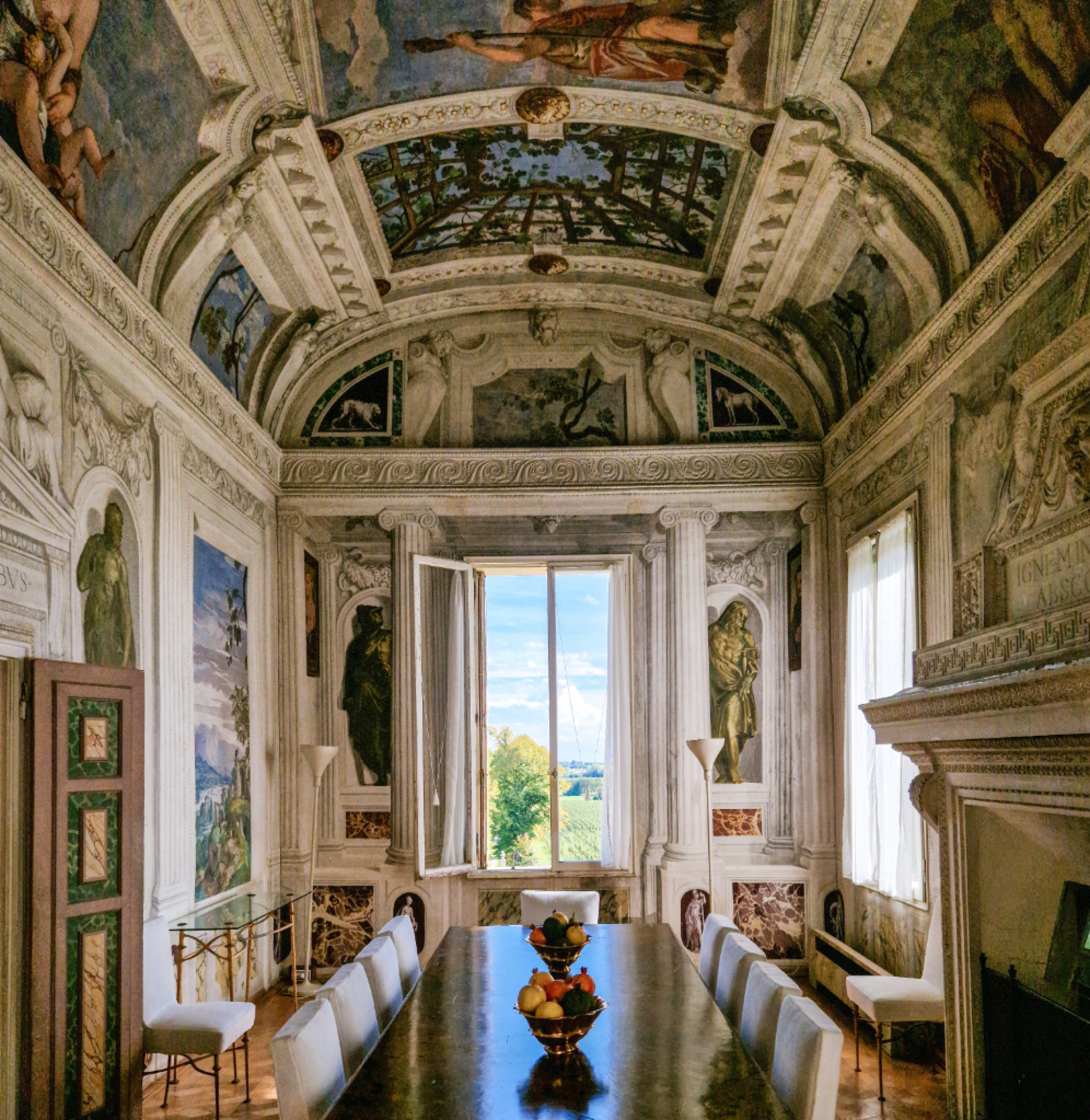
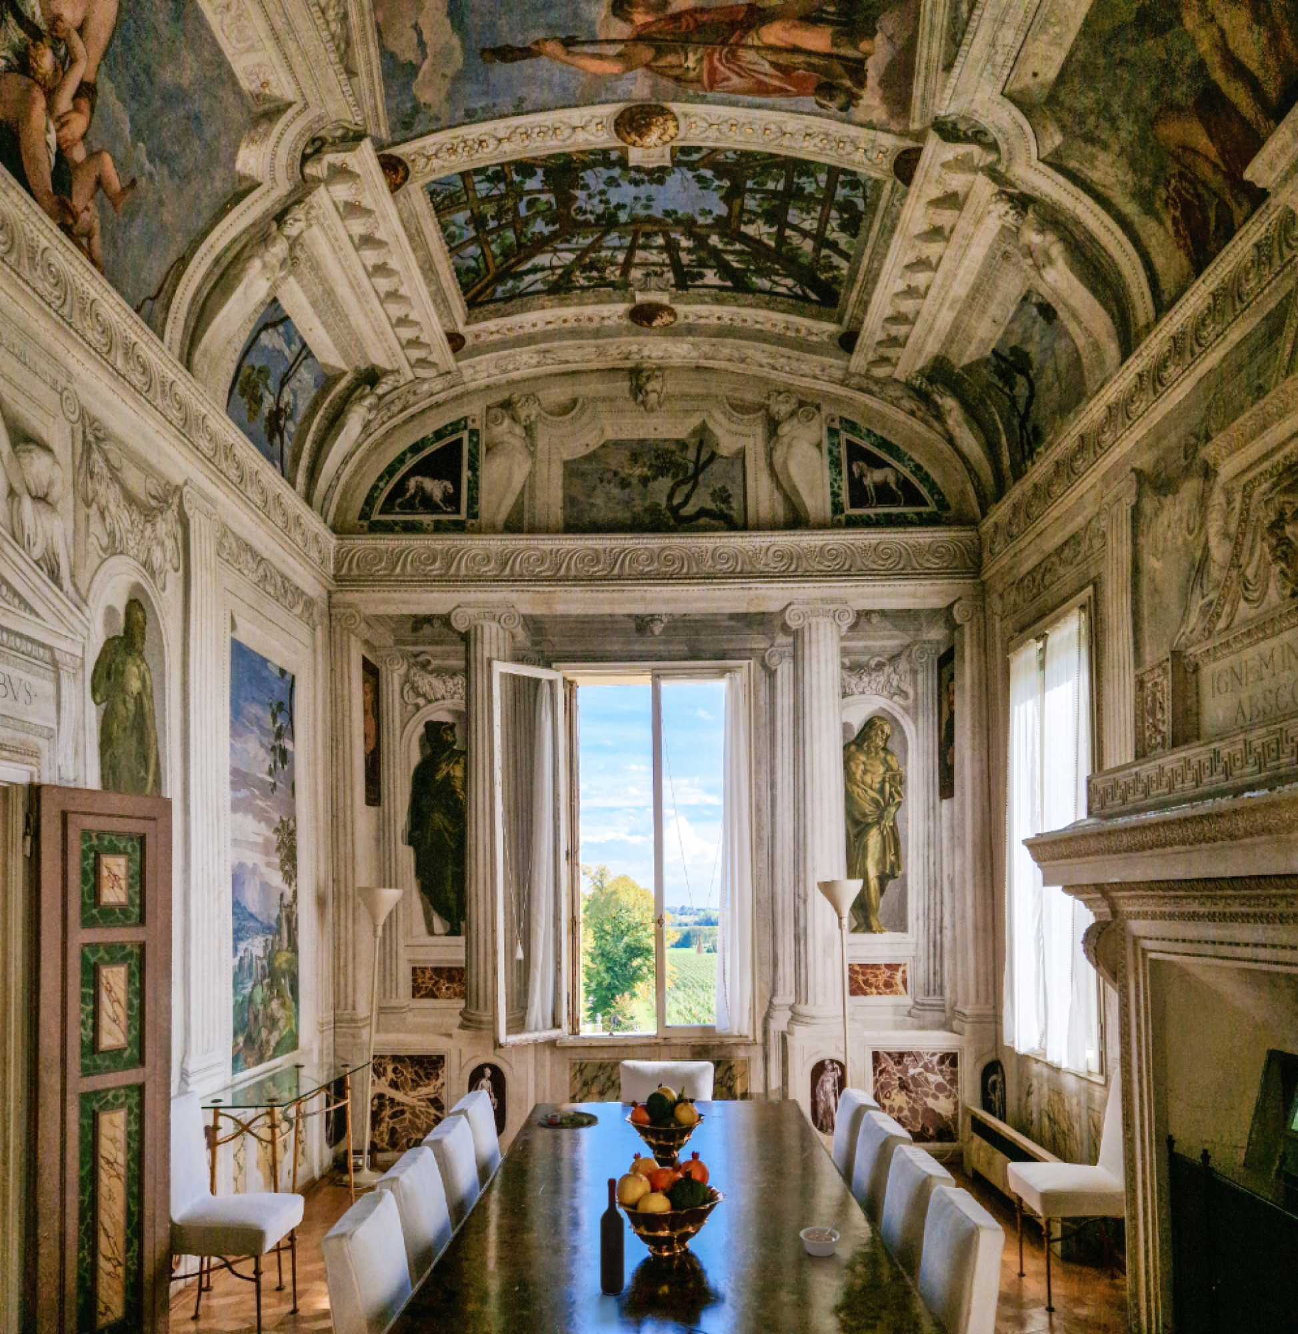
+ legume [799,1222,842,1258]
+ wine bottle [599,1177,625,1296]
+ dinner plate [537,1110,599,1129]
